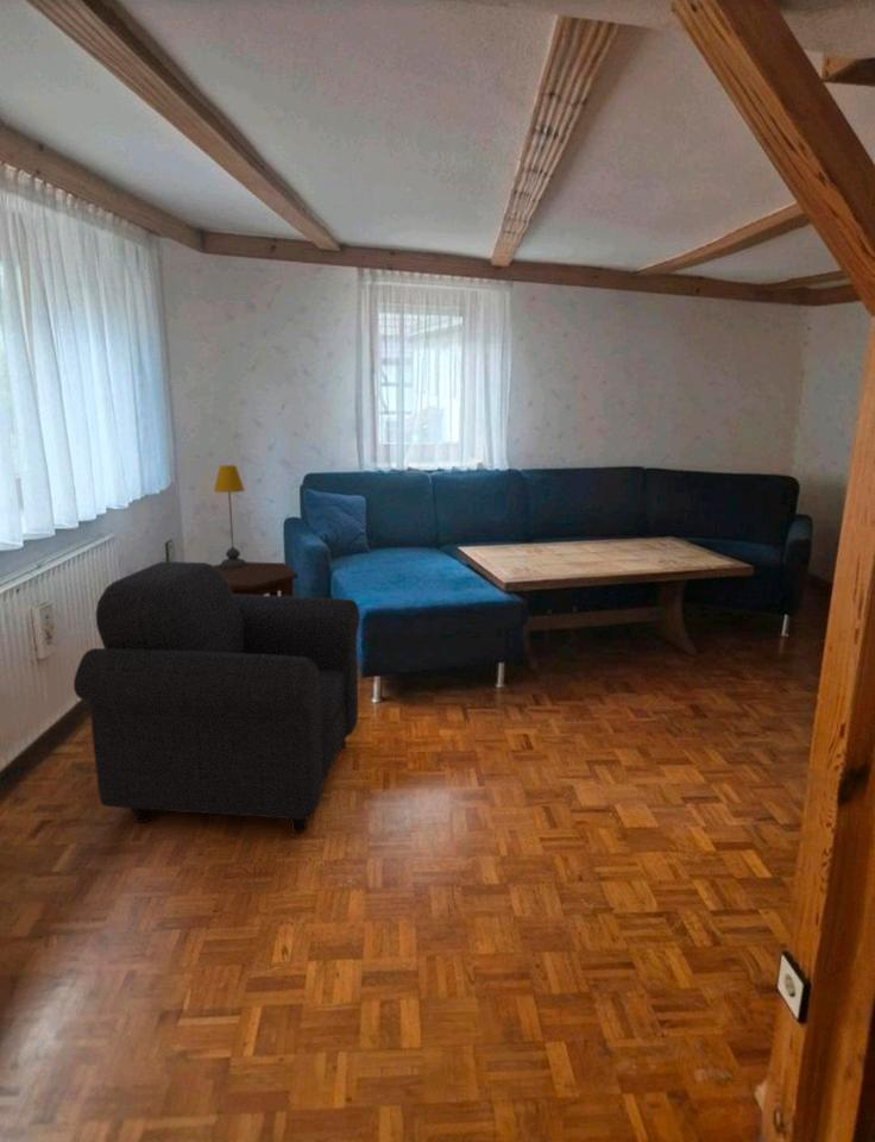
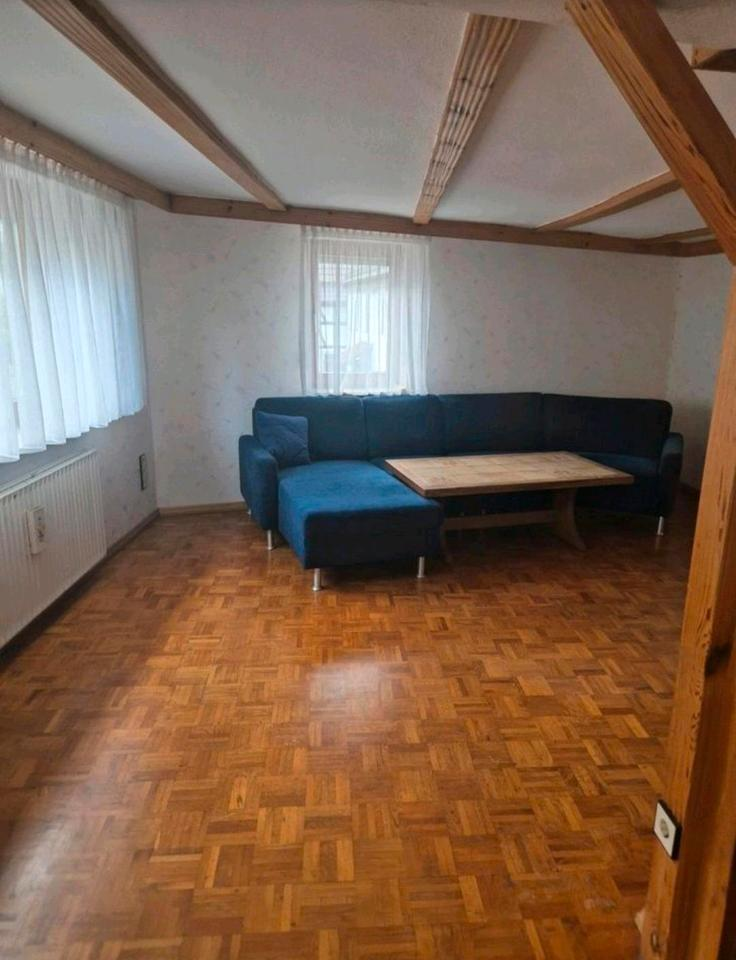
- table lamp [213,464,247,569]
- armchair [73,560,361,834]
- side table [213,560,300,597]
